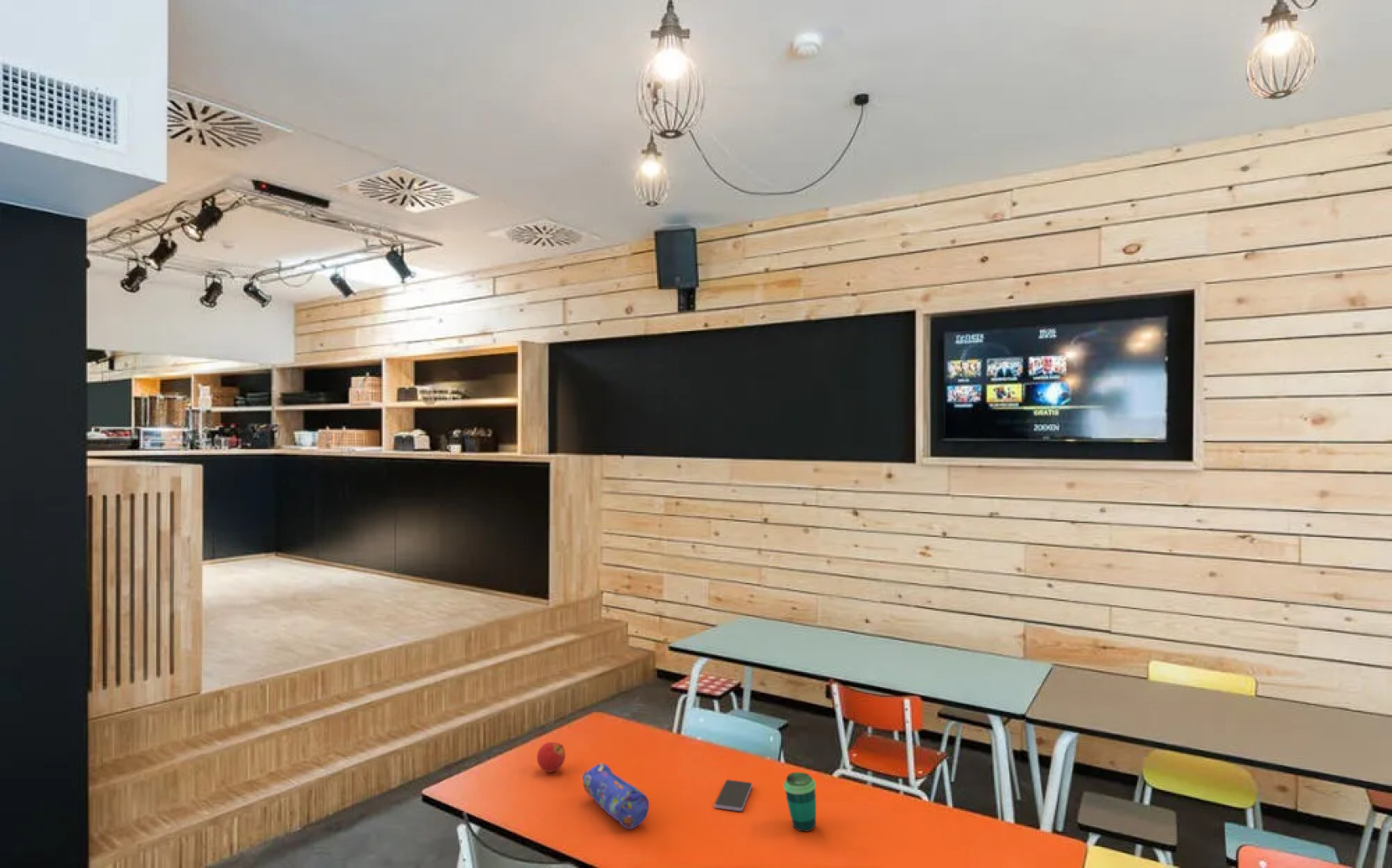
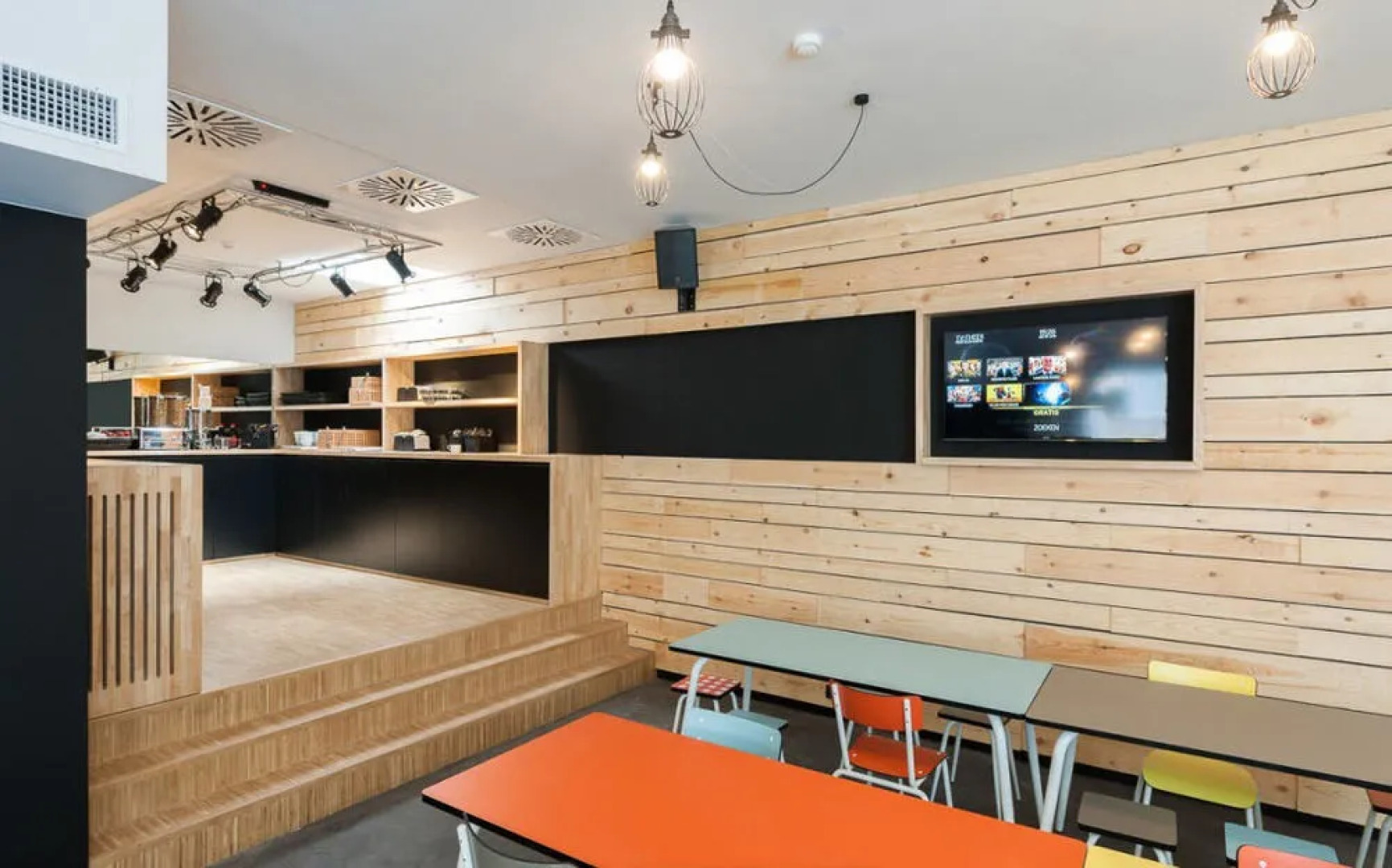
- smartphone [714,779,753,812]
- cup [782,772,817,833]
- pencil case [581,762,650,829]
- fruit [536,741,566,773]
